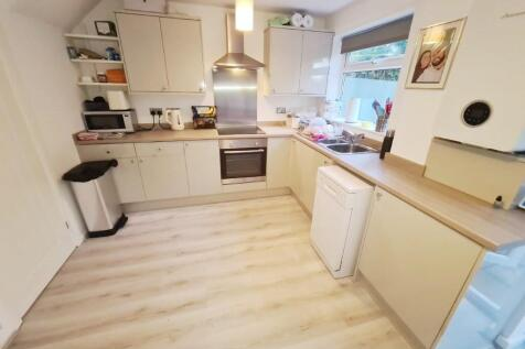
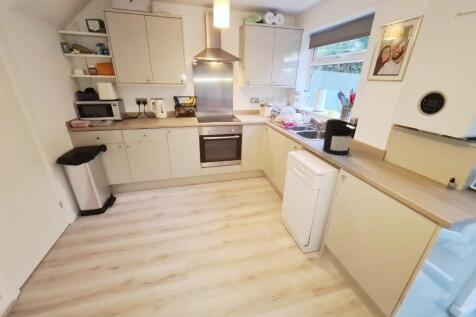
+ coffee maker [322,118,356,156]
